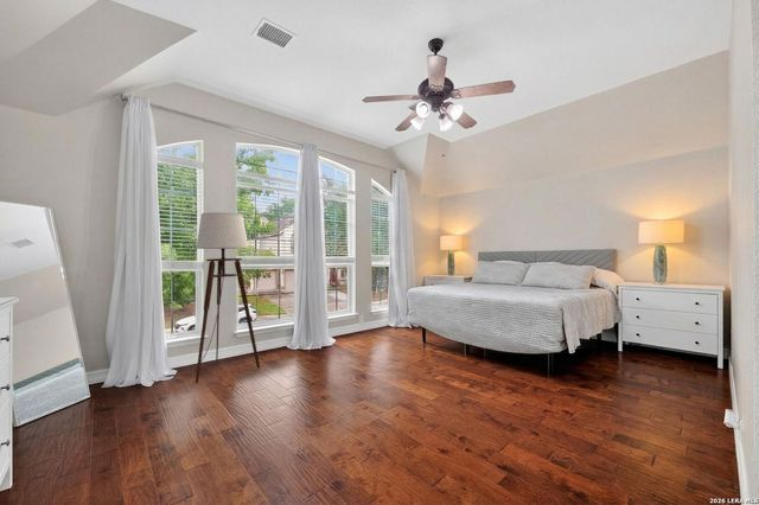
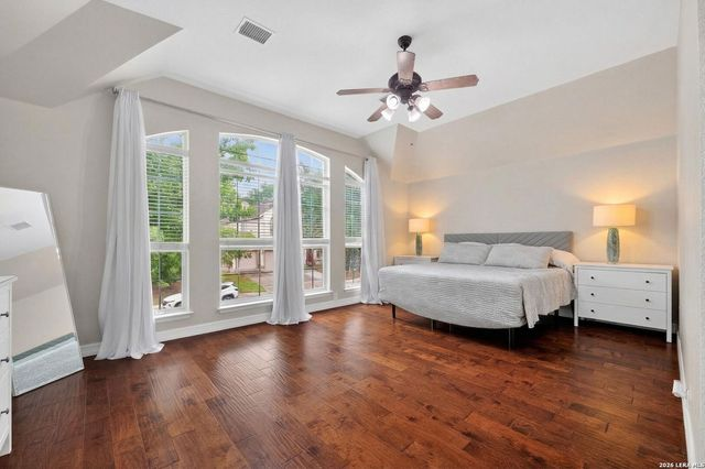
- floor lamp [164,211,261,384]
